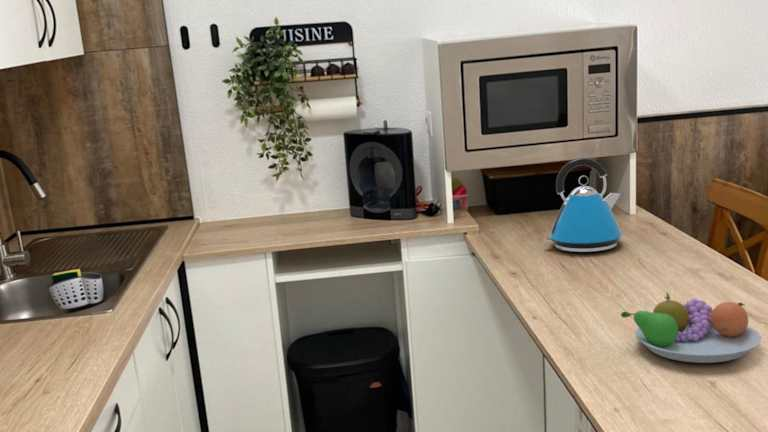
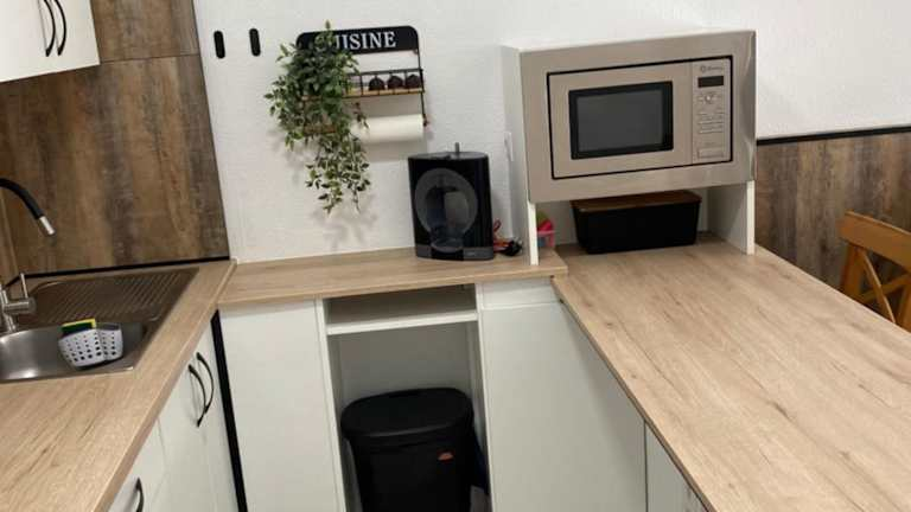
- kettle [544,157,623,253]
- fruit bowl [620,291,762,364]
